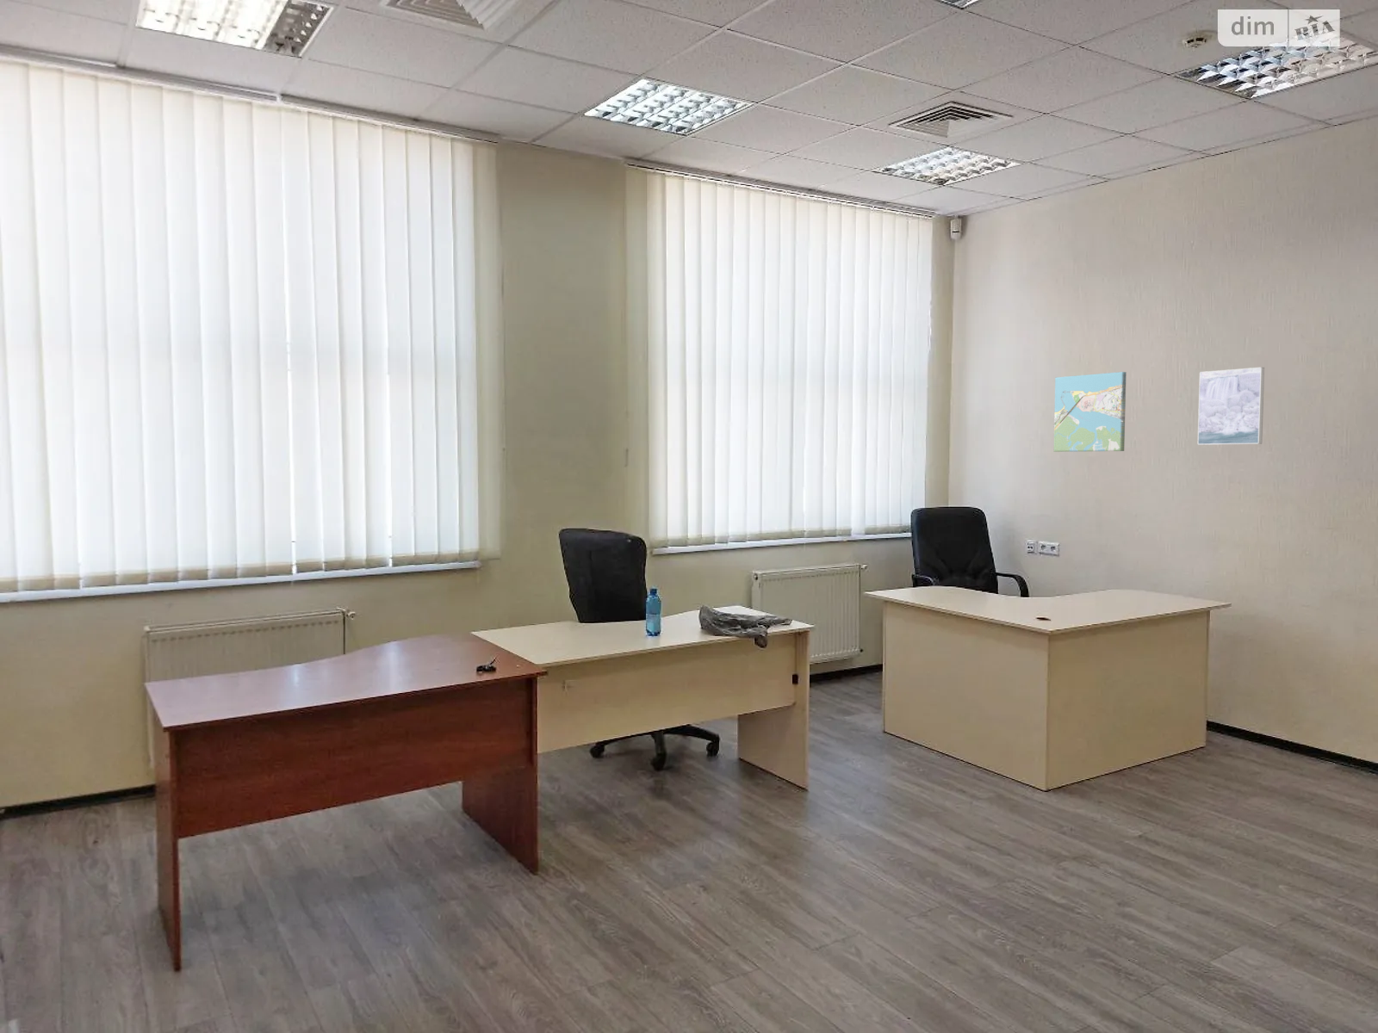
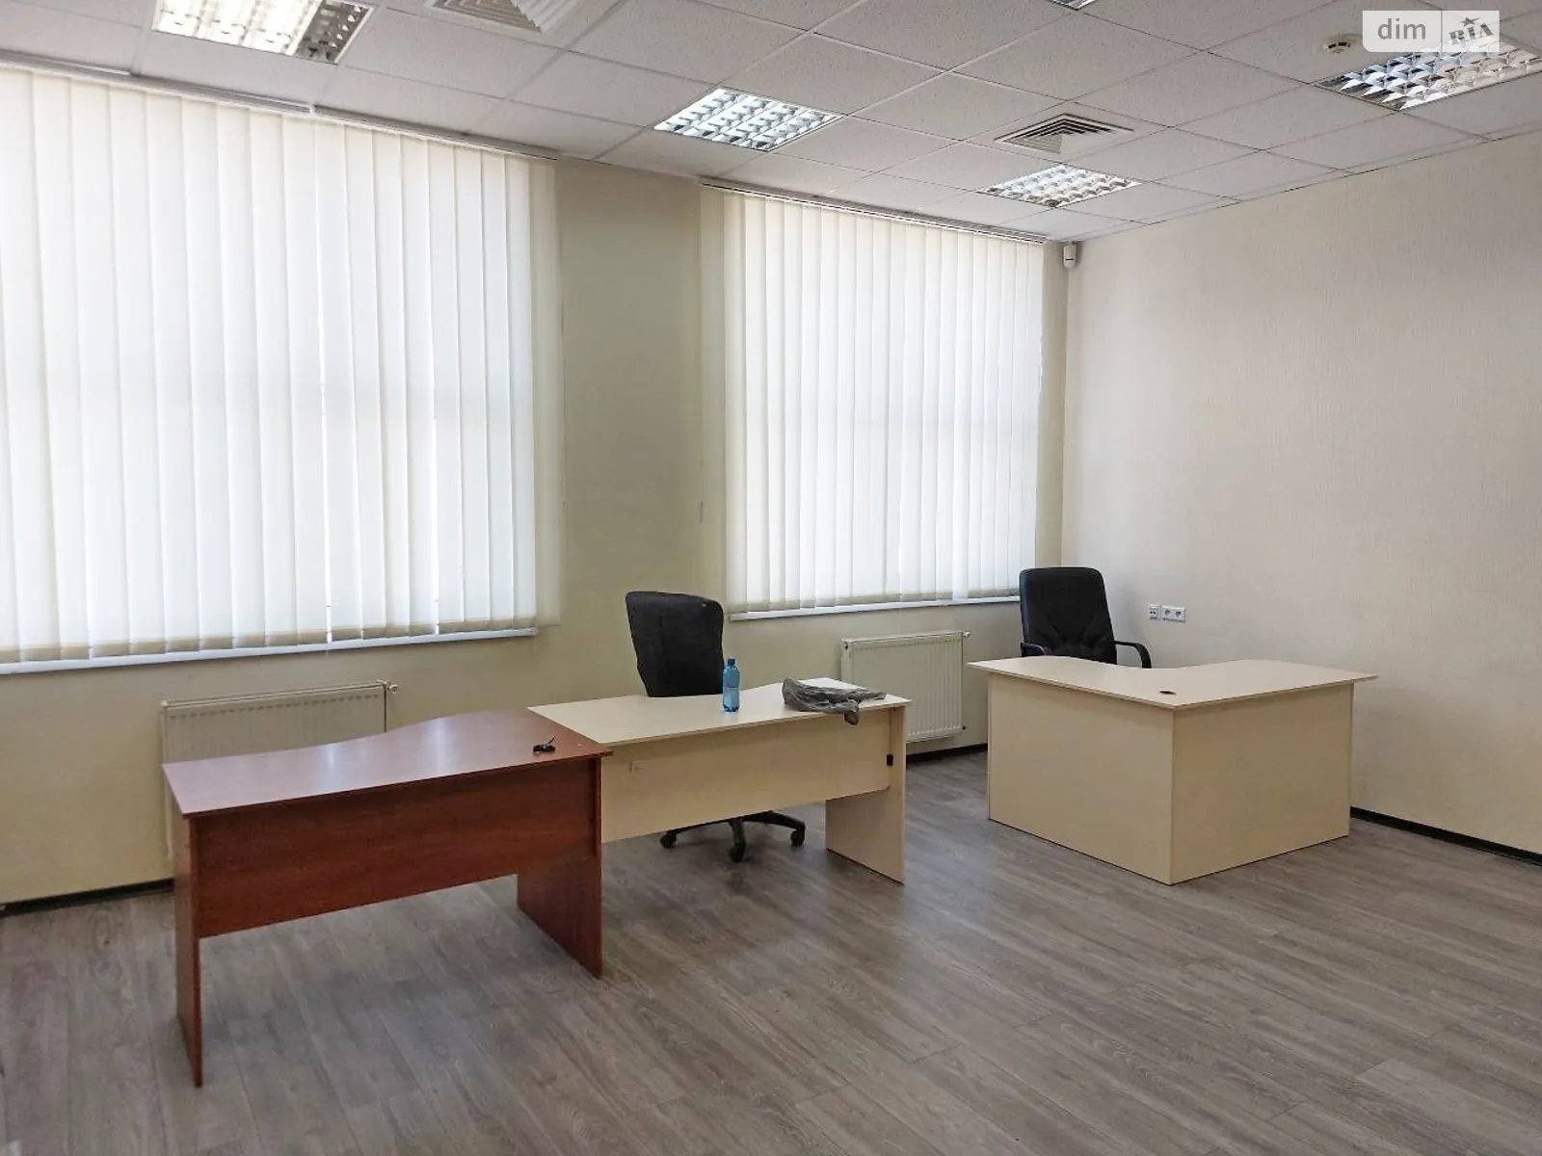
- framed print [1197,367,1265,446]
- map [1054,371,1127,452]
